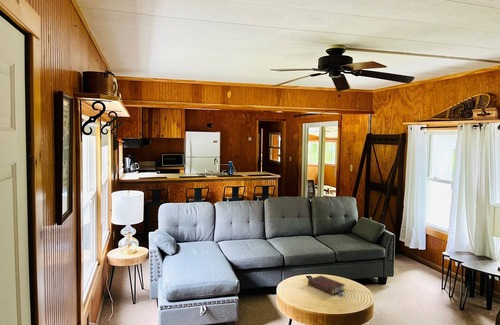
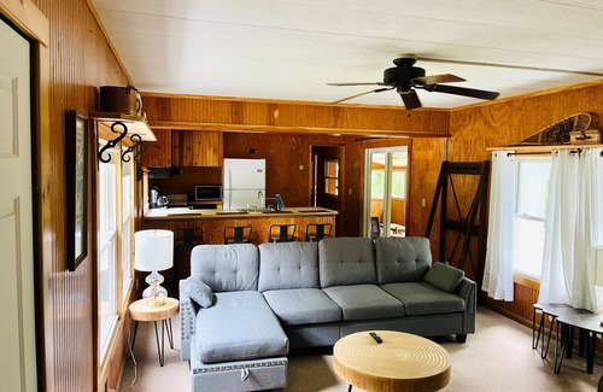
- book [307,275,346,296]
